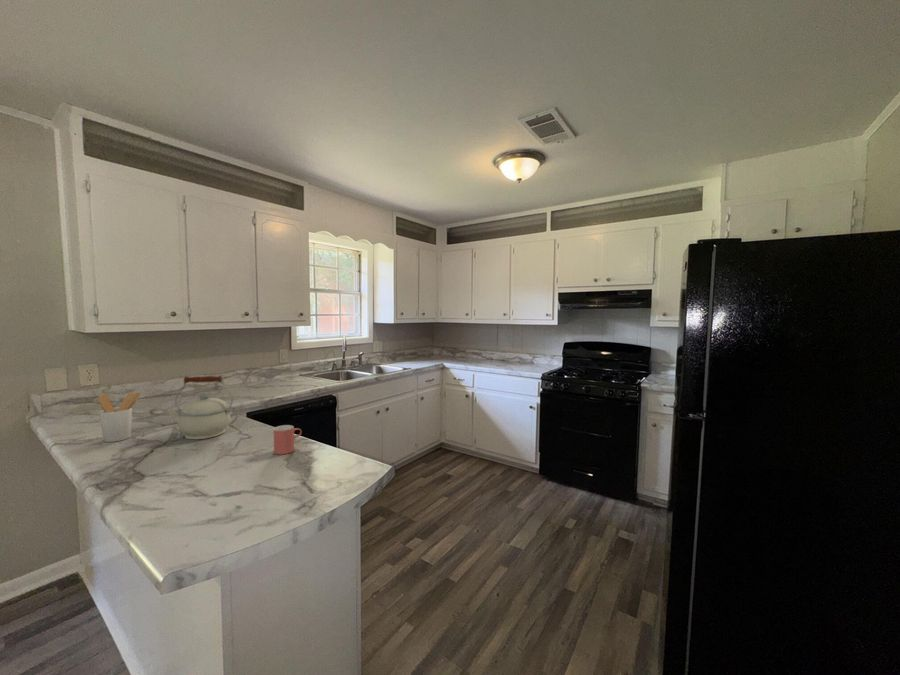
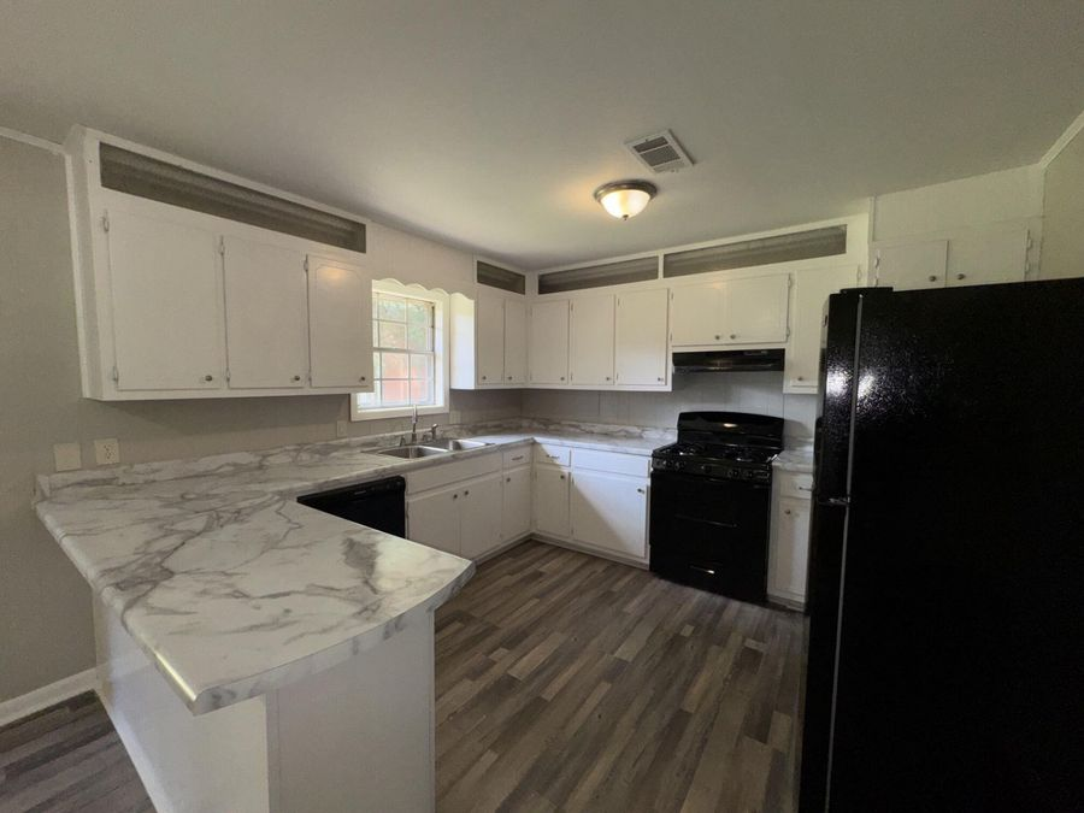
- kettle [166,375,234,441]
- cup [273,424,303,455]
- utensil holder [97,391,142,443]
